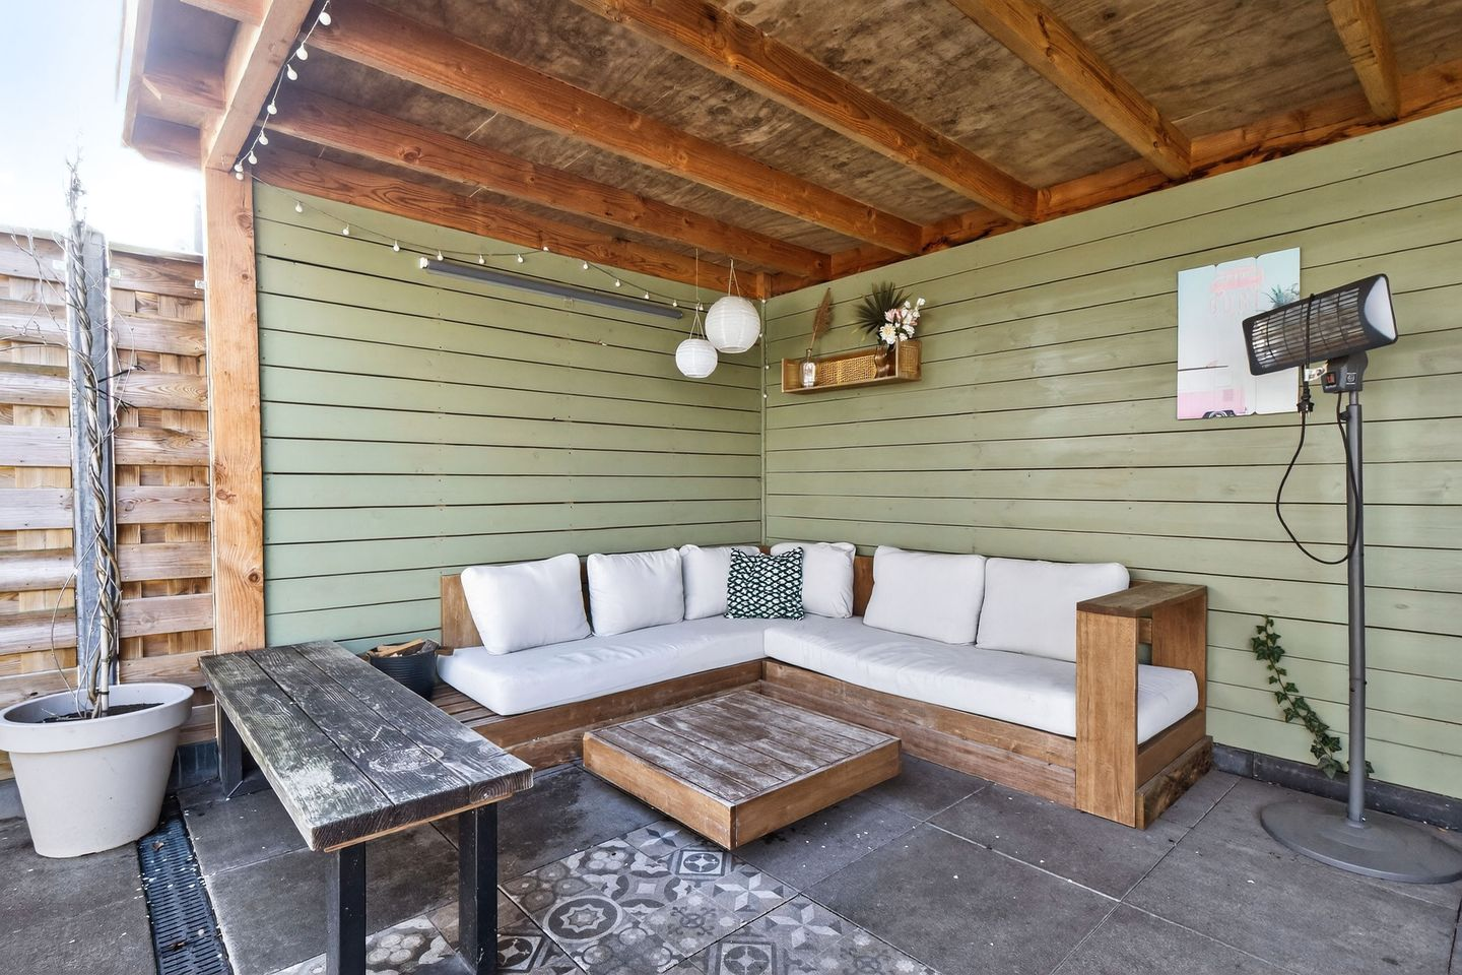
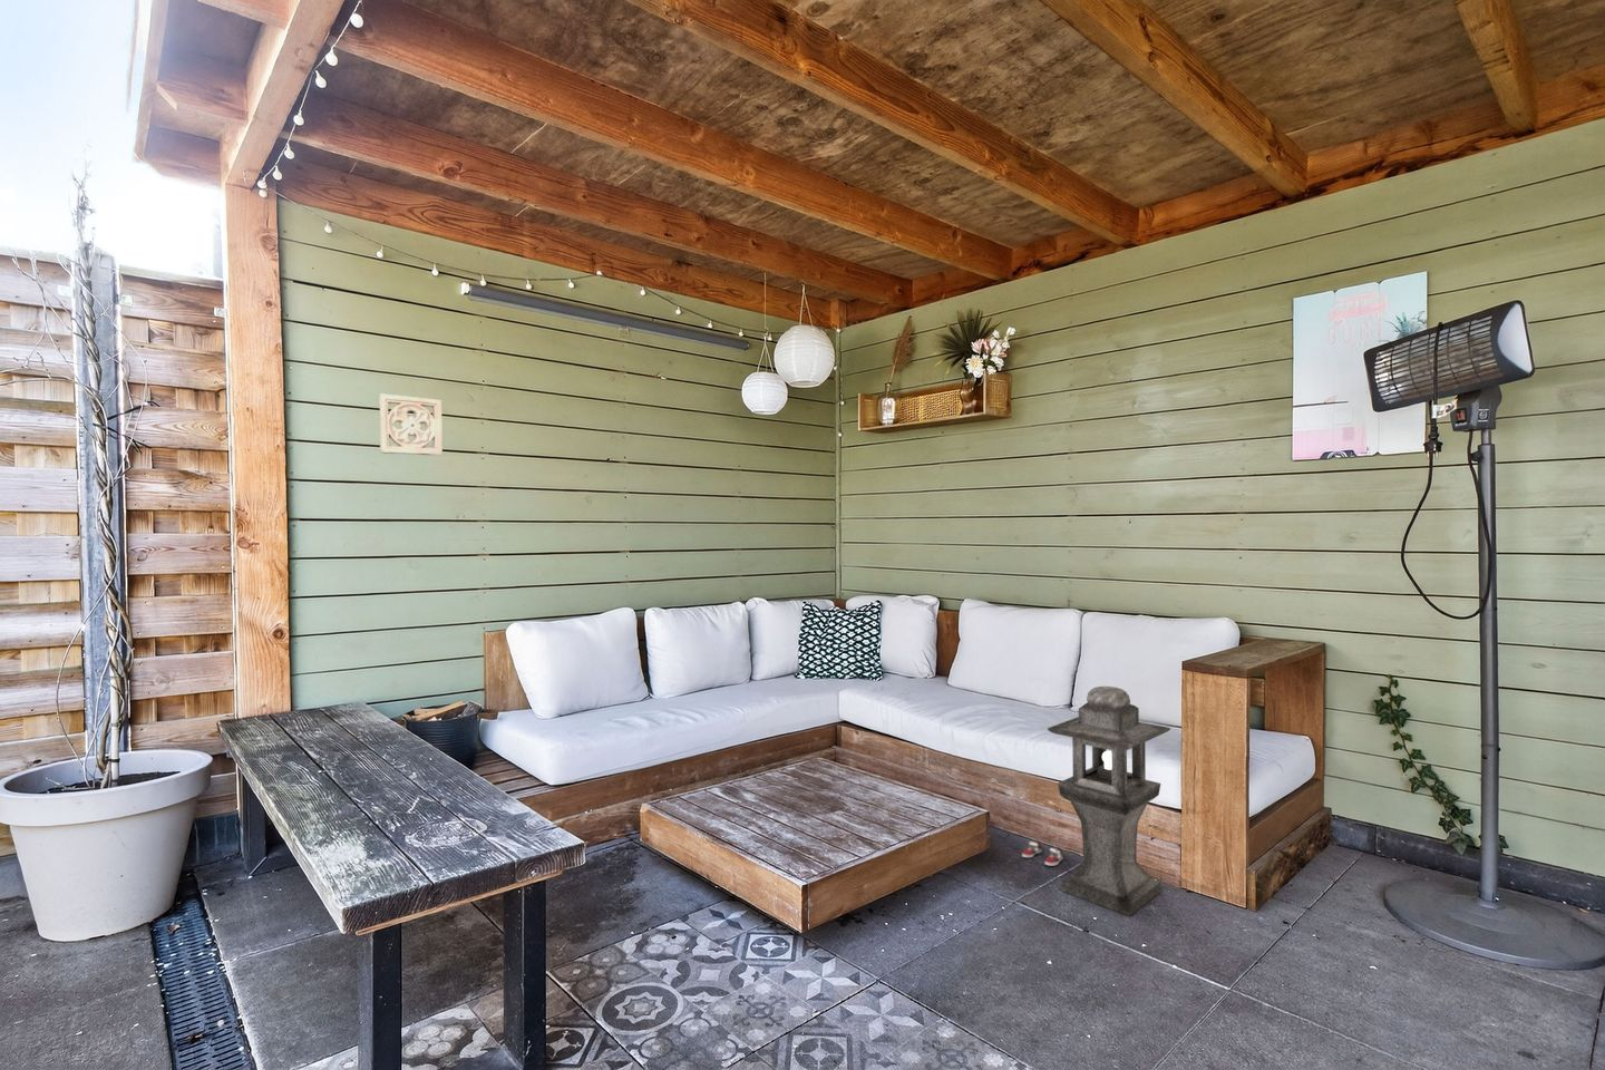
+ sneaker [1021,840,1064,867]
+ lantern [1046,685,1172,917]
+ wall ornament [377,393,443,457]
